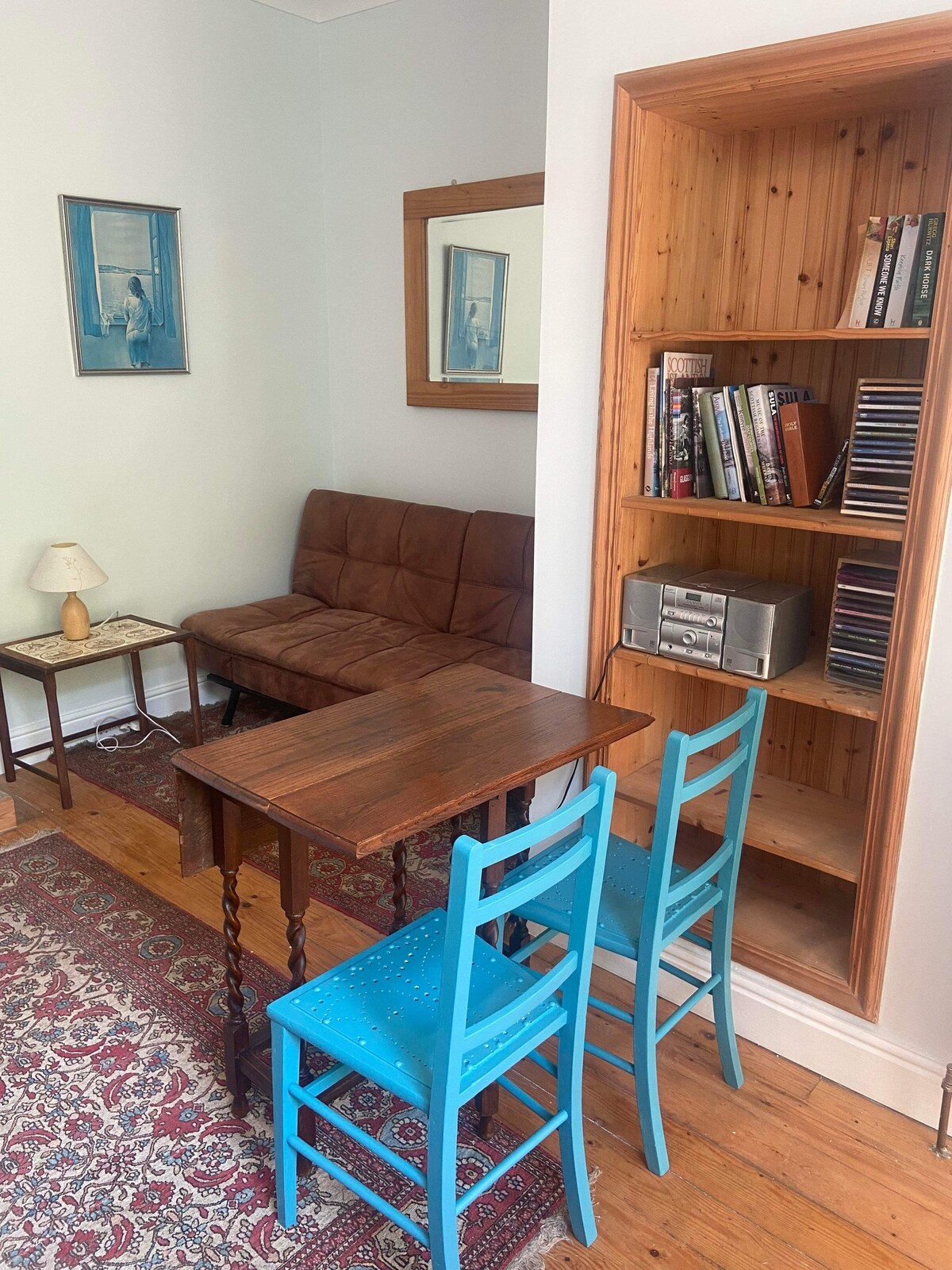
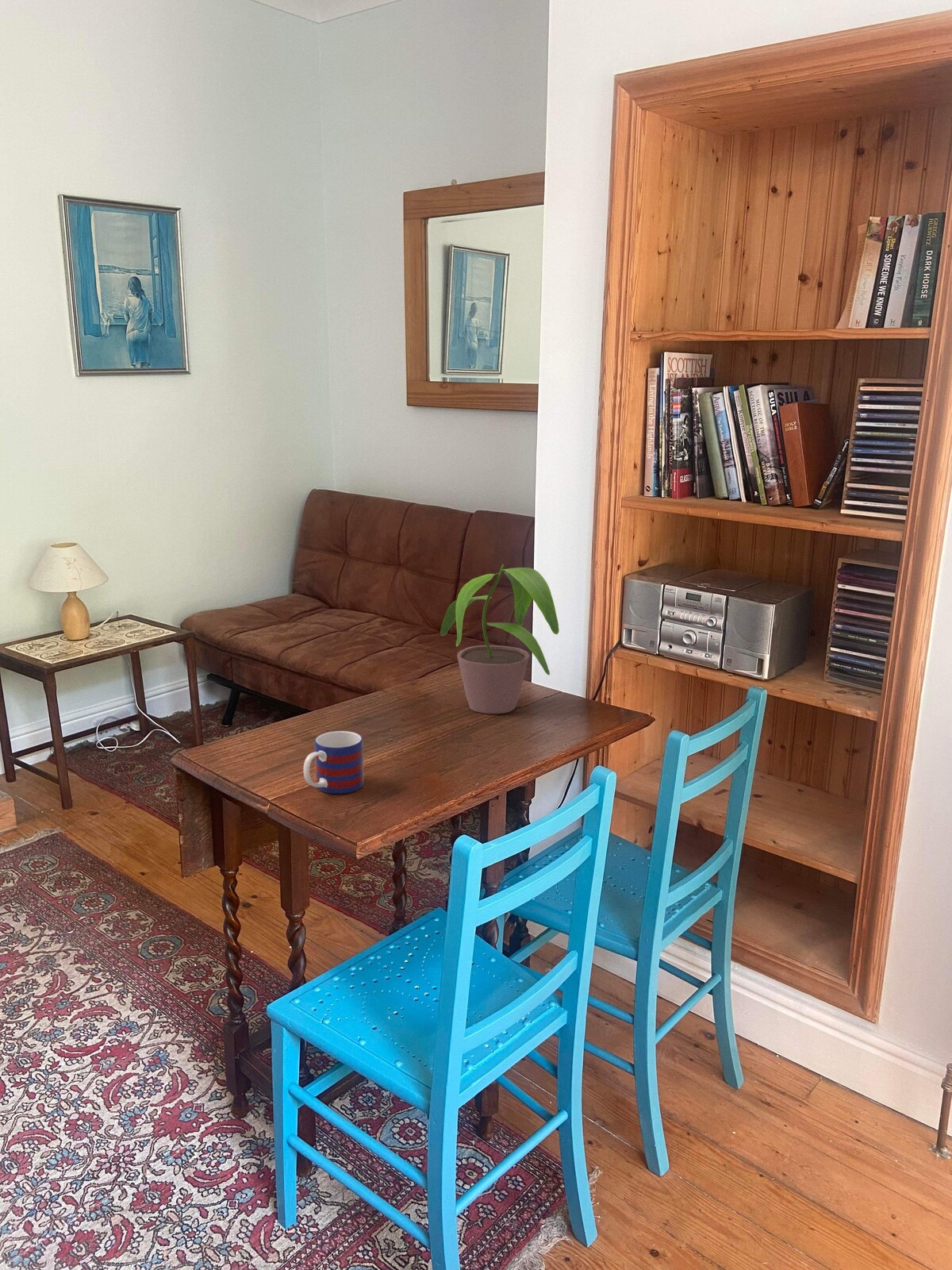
+ mug [302,730,365,795]
+ potted plant [440,564,560,714]
